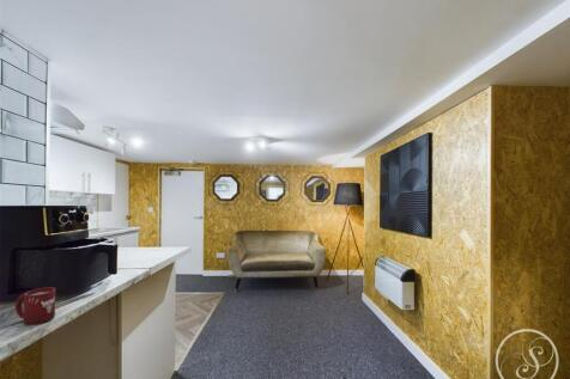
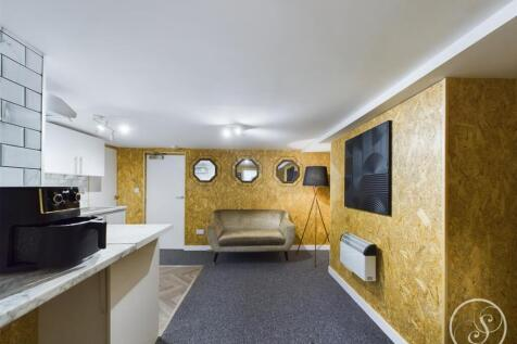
- cup [14,286,56,326]
